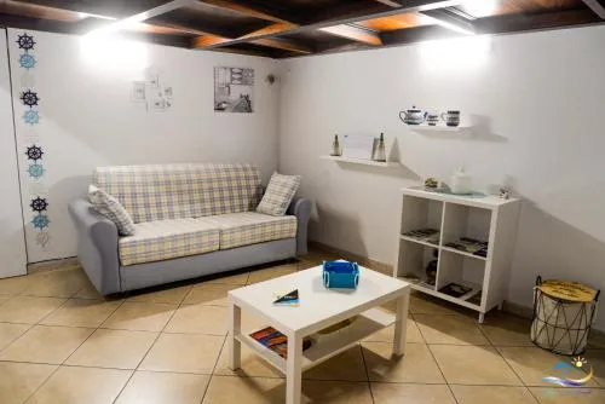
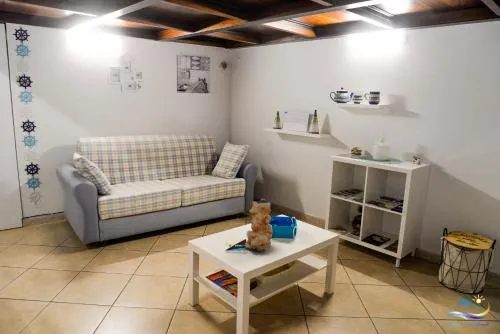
+ vase [244,197,274,252]
